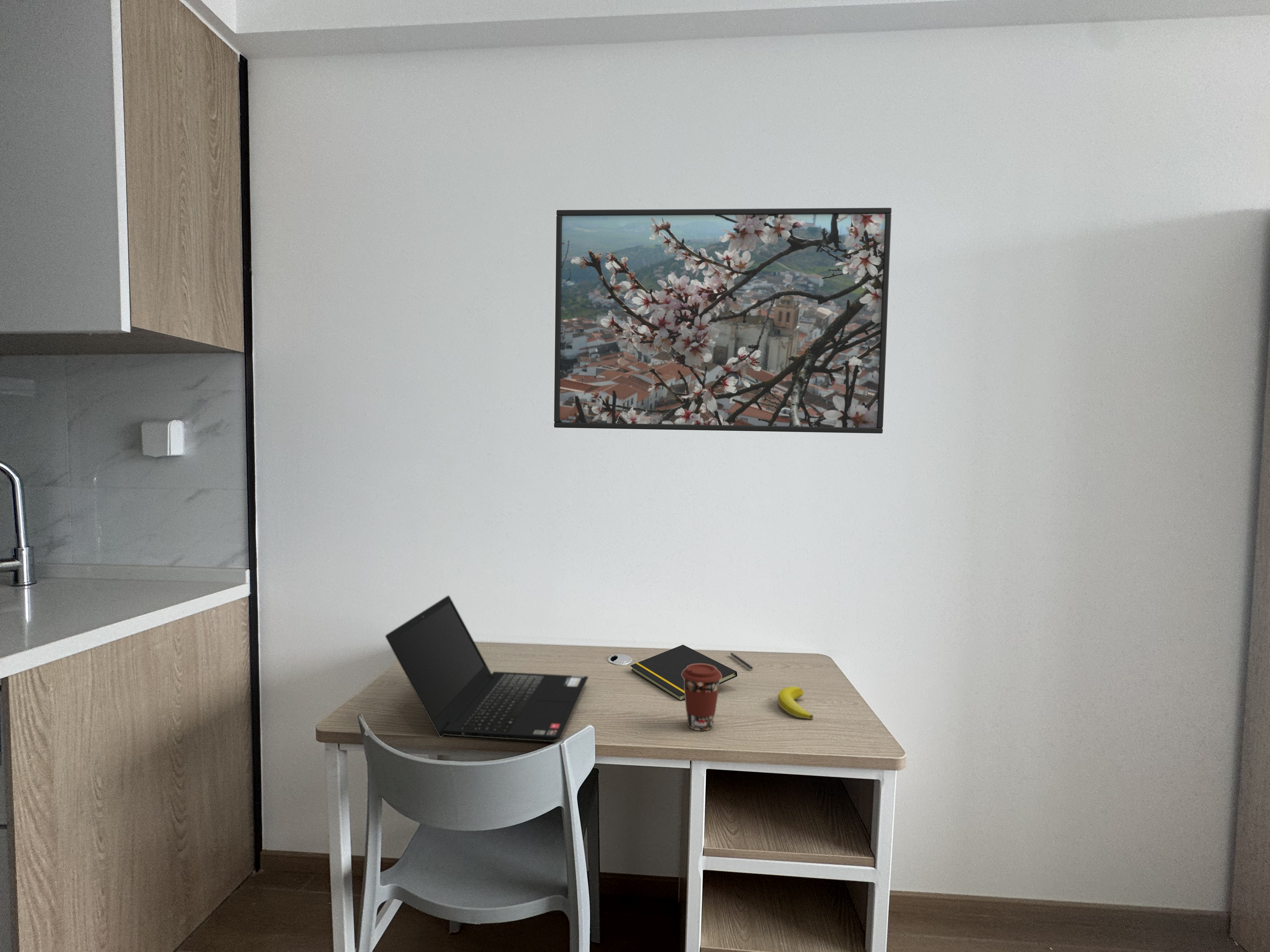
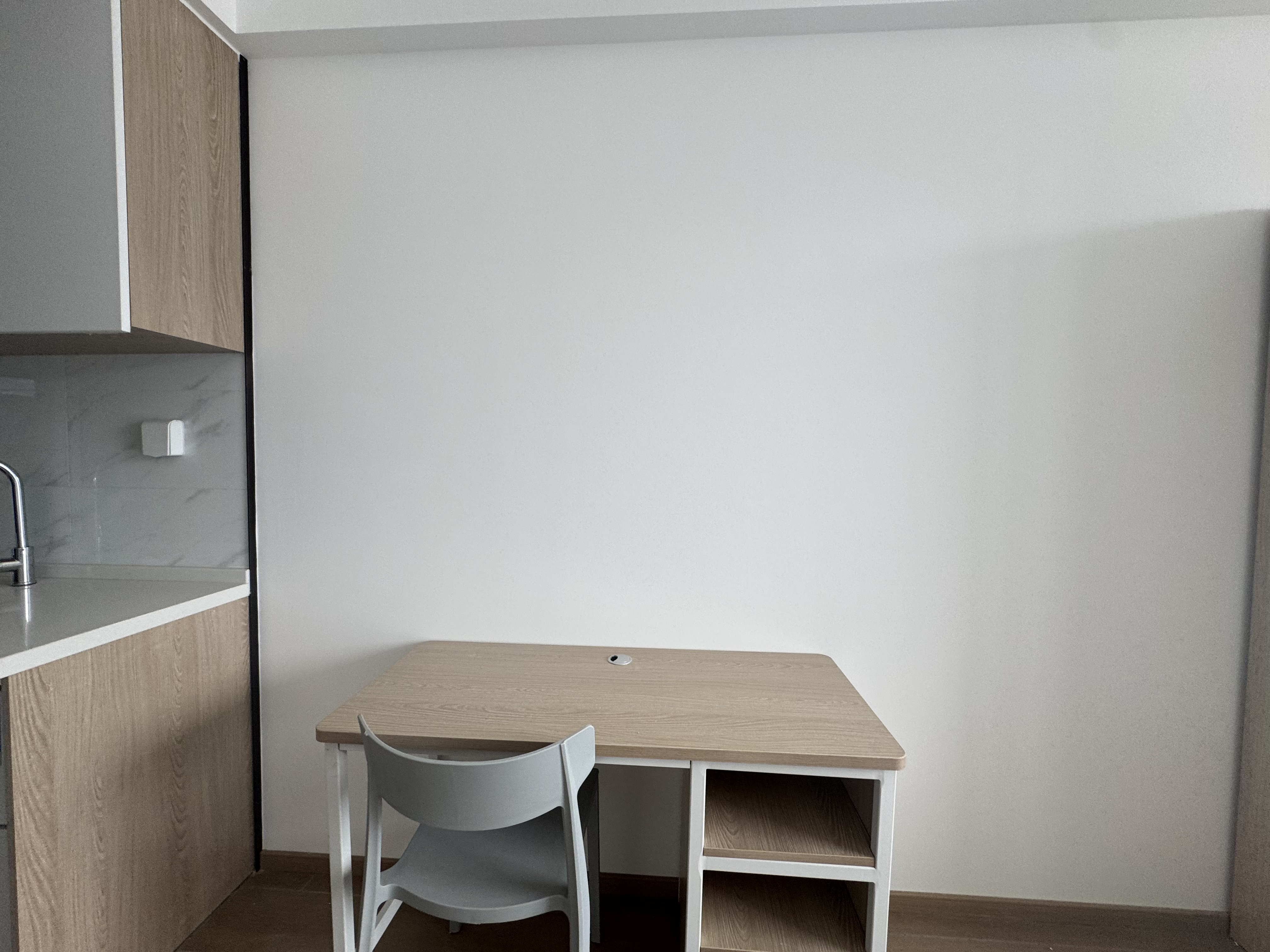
- notepad [630,644,738,701]
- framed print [554,207,892,434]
- pen [730,652,753,670]
- laptop computer [385,595,589,742]
- coffee cup [681,663,722,731]
- banana [777,686,814,719]
